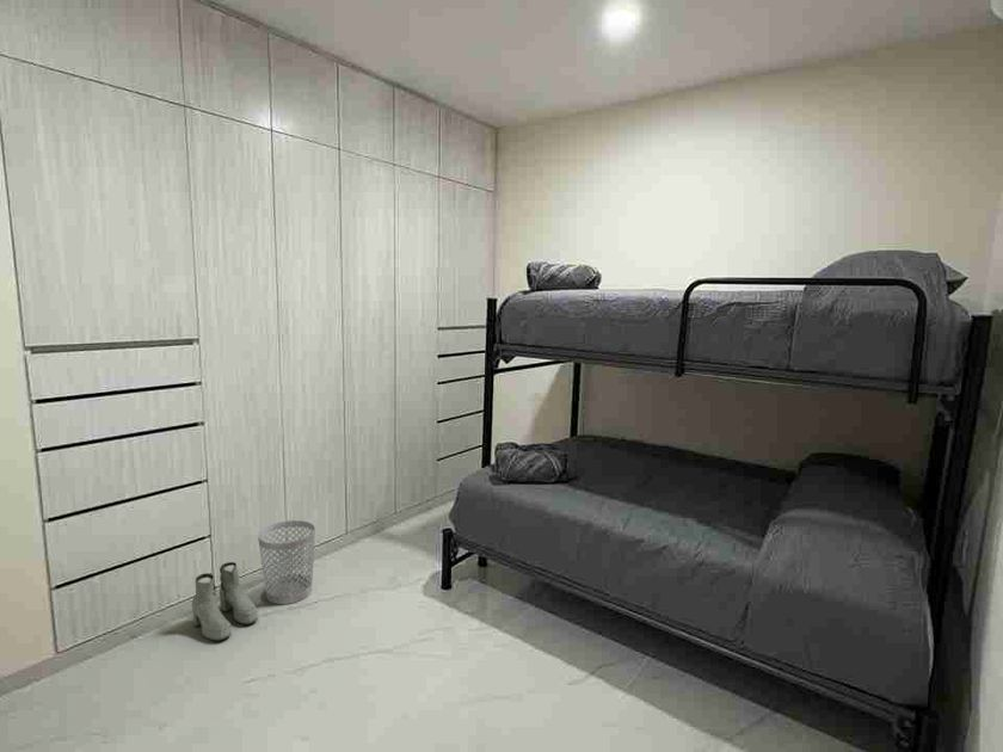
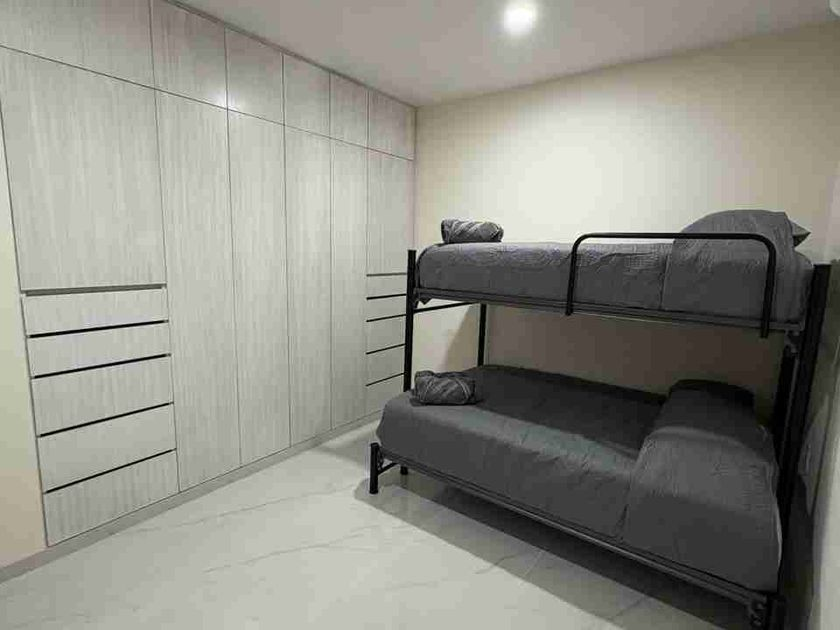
- boots [191,561,259,642]
- wastebasket [257,519,316,605]
